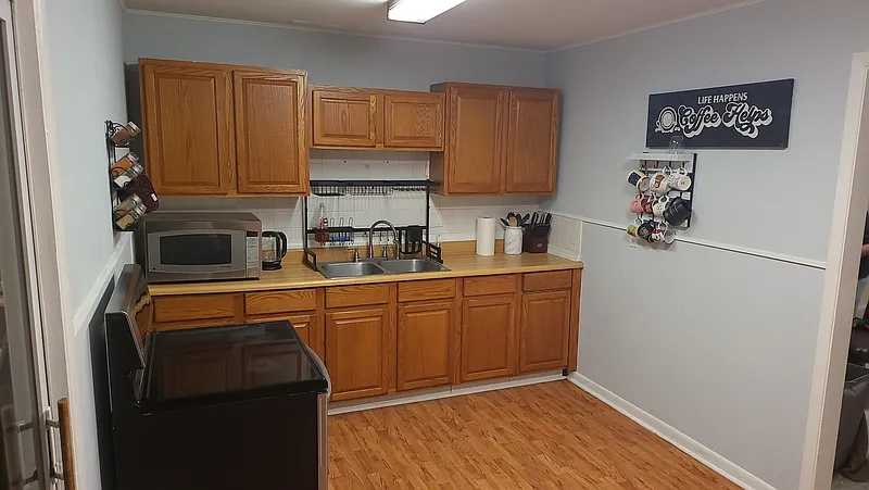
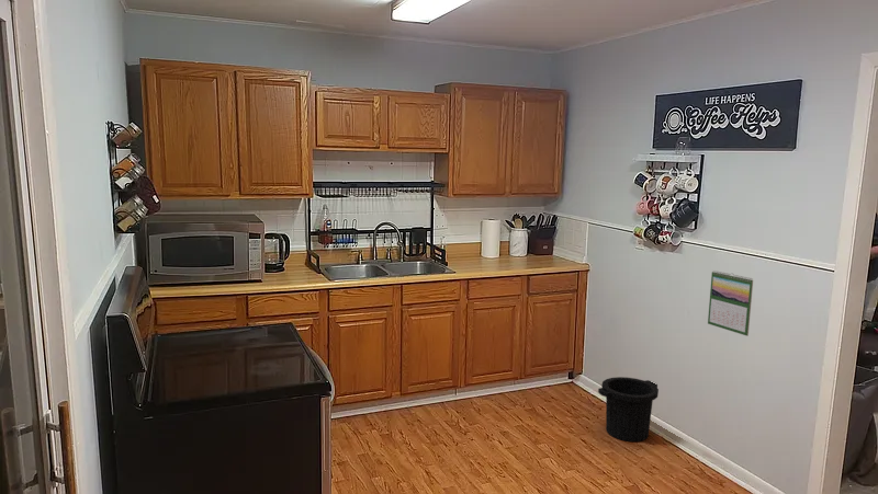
+ calendar [707,269,754,337]
+ trash can [597,376,660,443]
